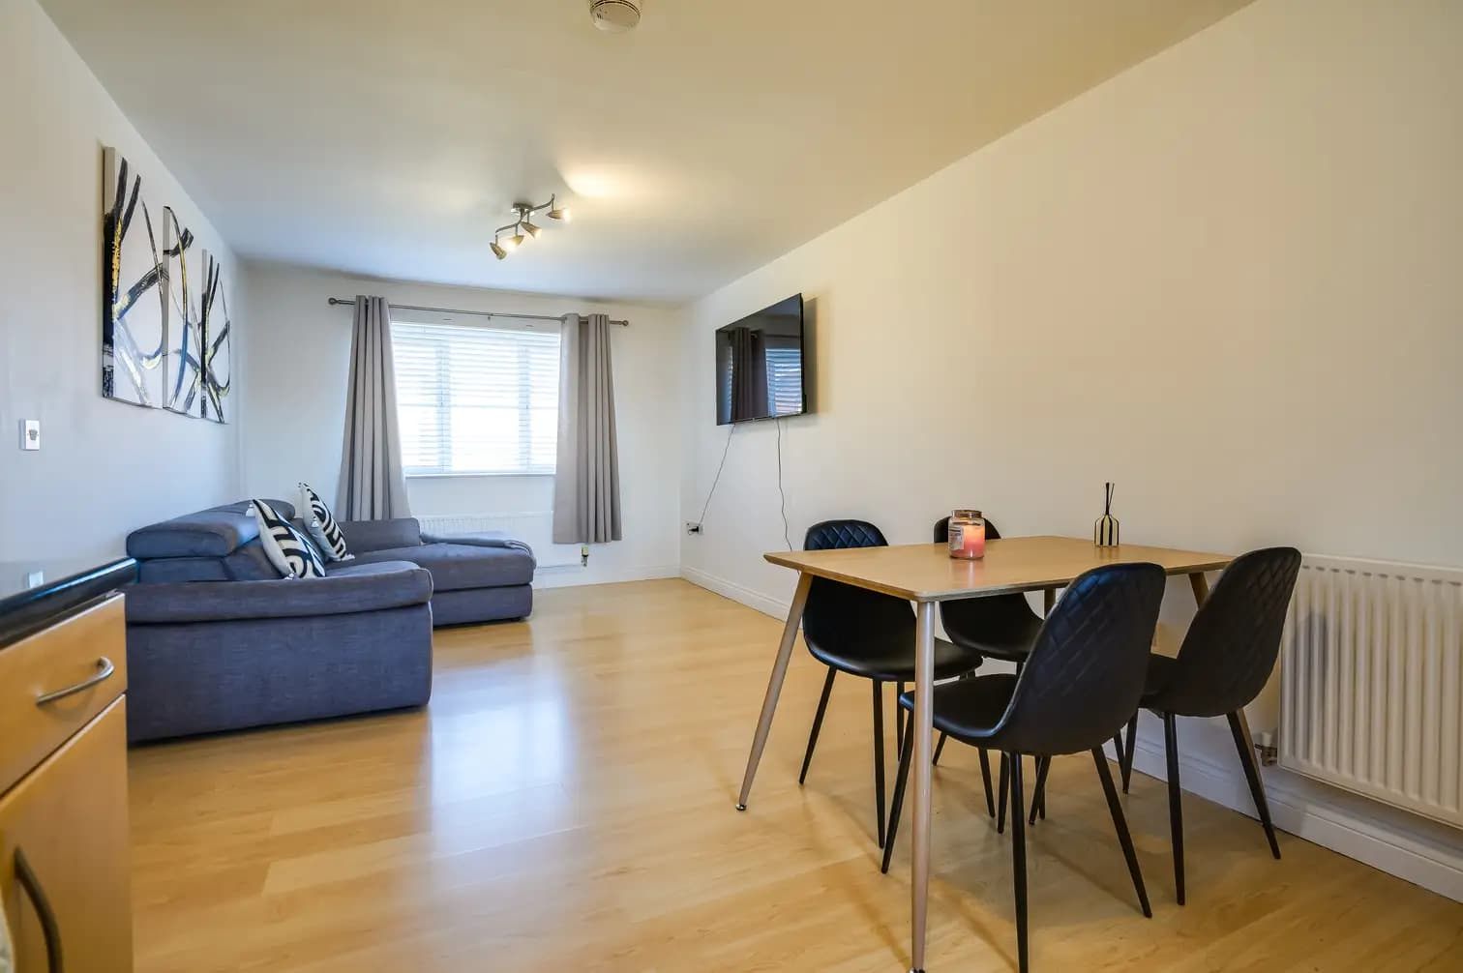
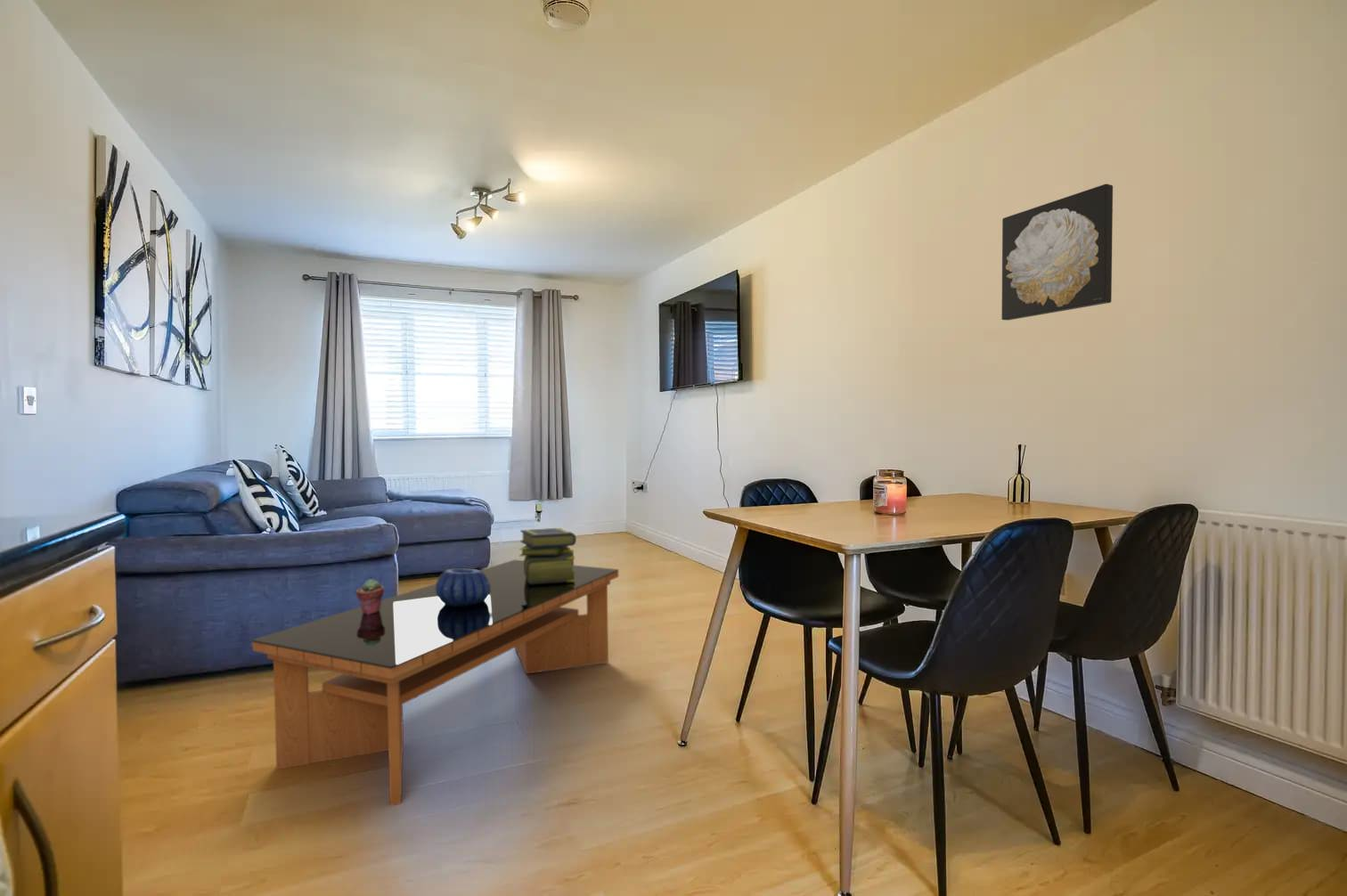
+ decorative bowl [435,568,491,607]
+ coffee table [251,559,619,806]
+ stack of books [518,527,577,584]
+ potted succulent [355,578,385,615]
+ wall art [1000,183,1114,321]
